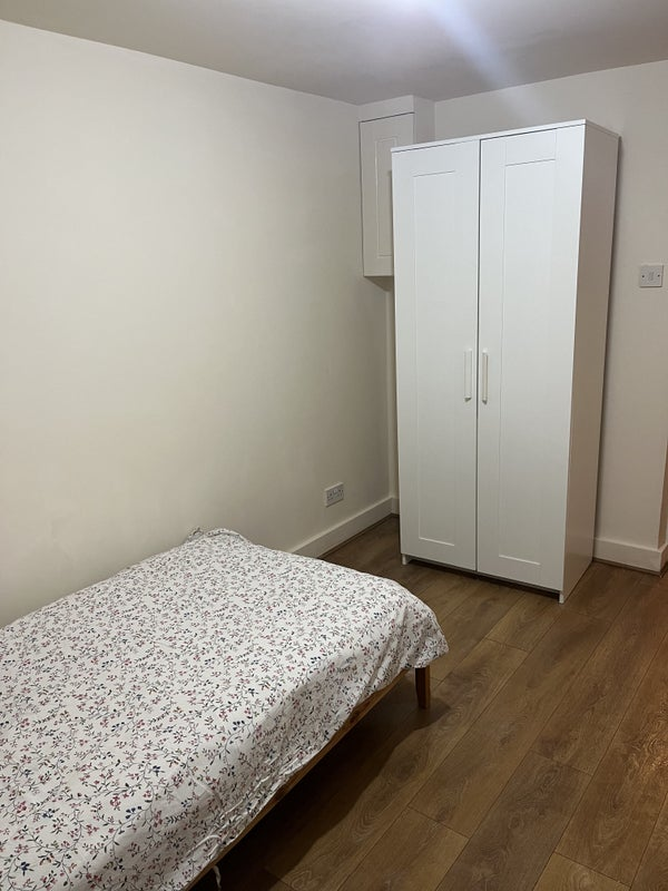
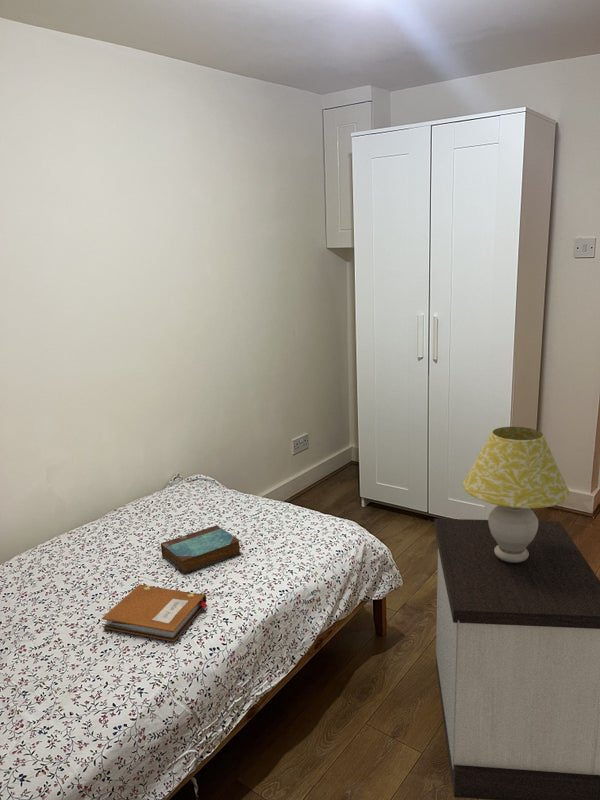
+ nightstand [433,518,600,800]
+ table lamp [462,426,570,563]
+ notebook [101,584,208,643]
+ book [160,524,242,575]
